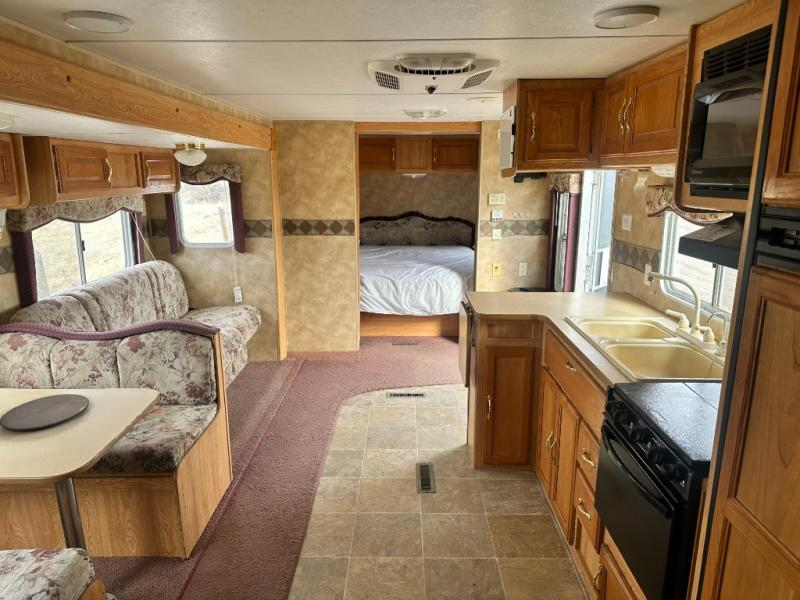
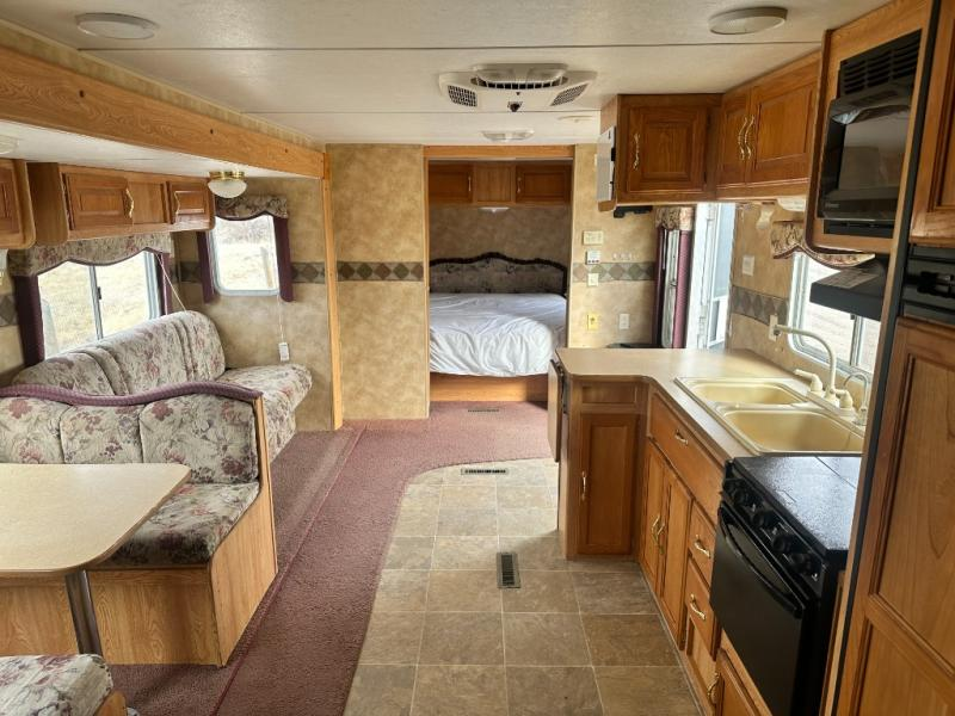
- plate [0,393,90,432]
